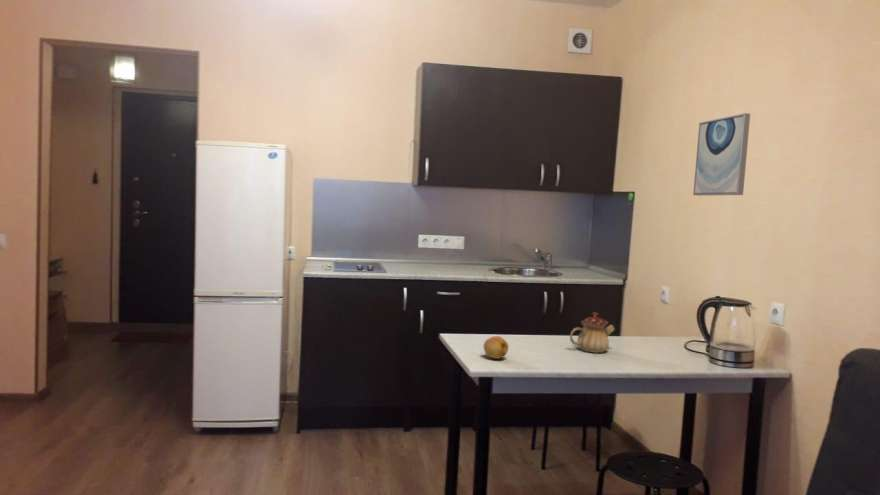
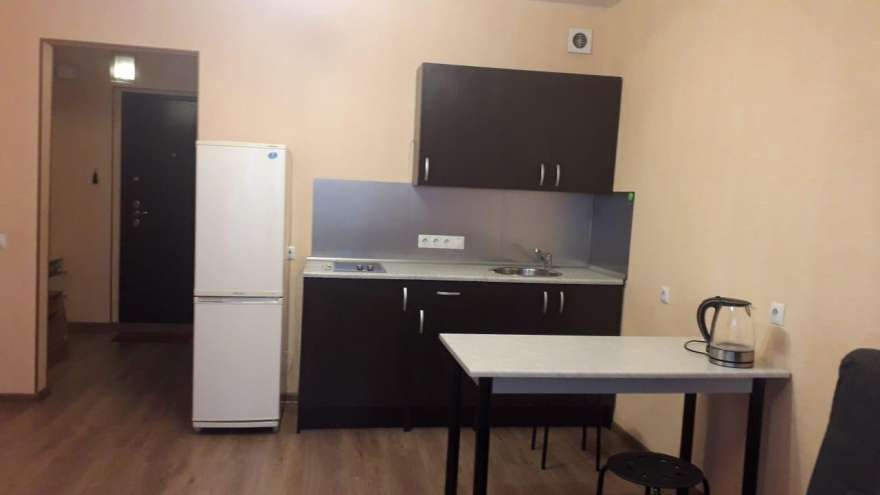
- fruit [482,335,510,360]
- wall art [692,112,751,197]
- teapot [569,311,616,354]
